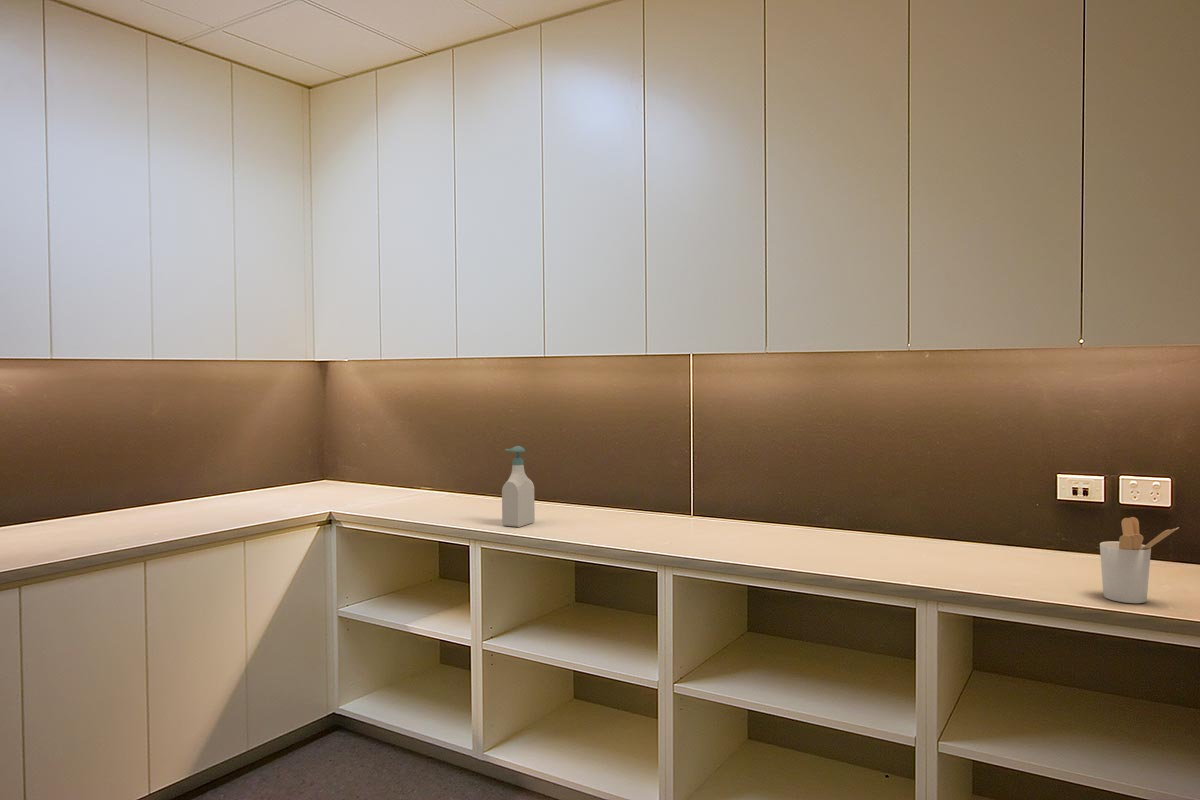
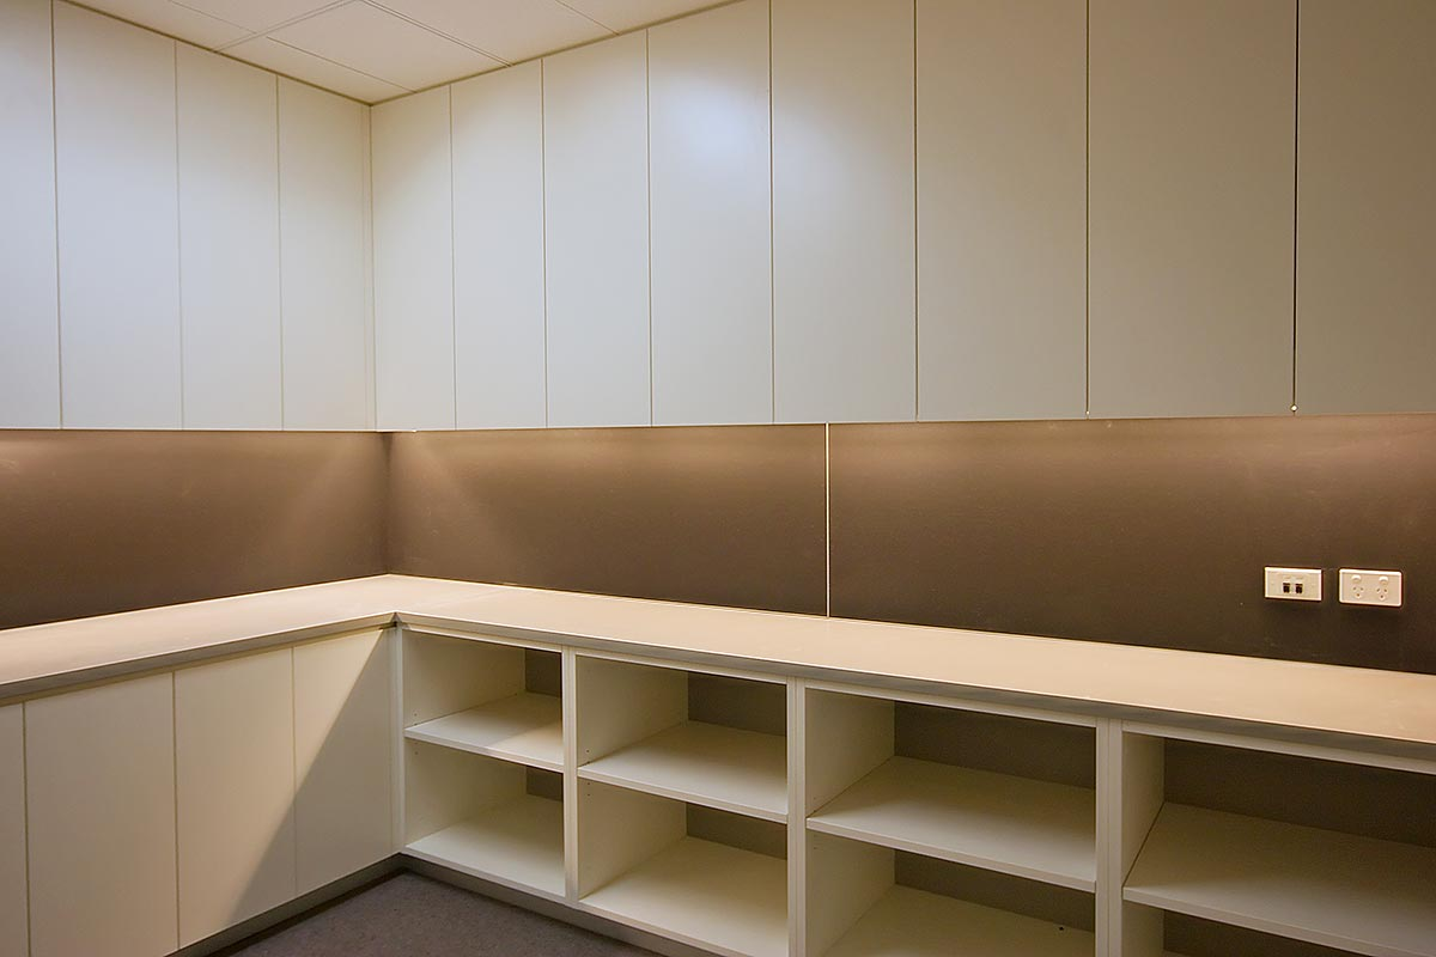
- utensil holder [1099,516,1180,604]
- soap bottle [501,445,536,528]
